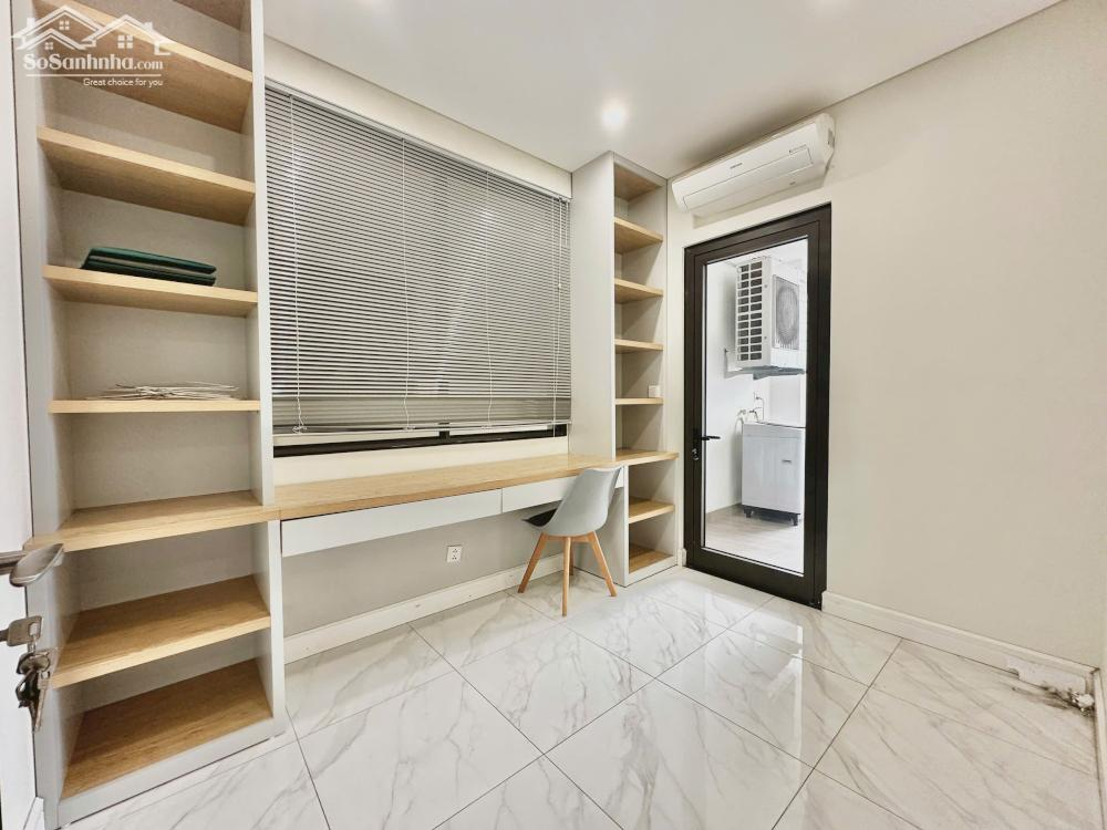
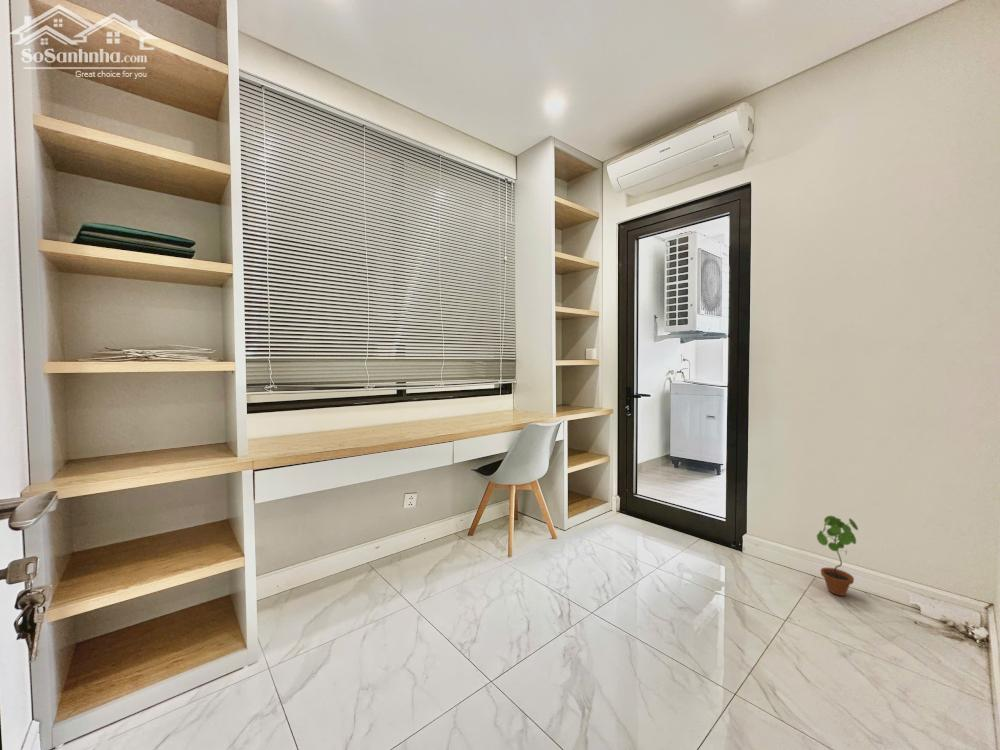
+ potted plant [816,515,859,597]
